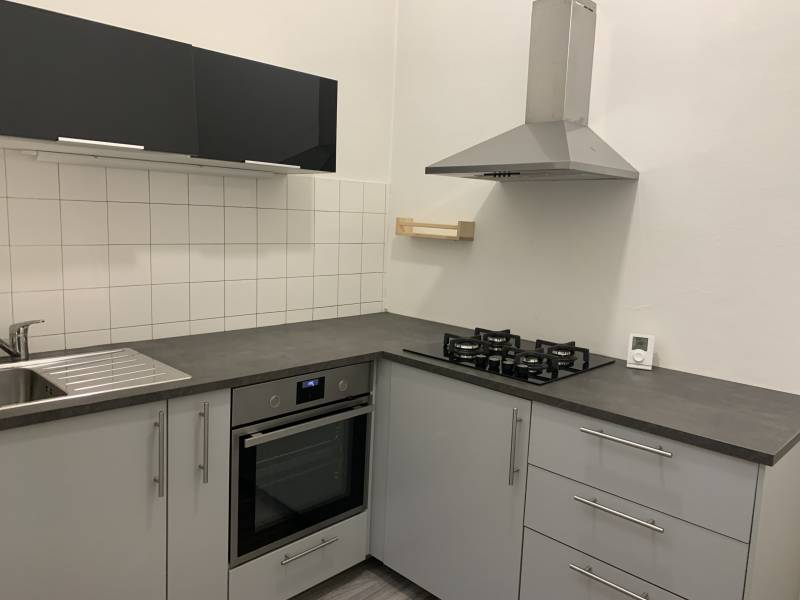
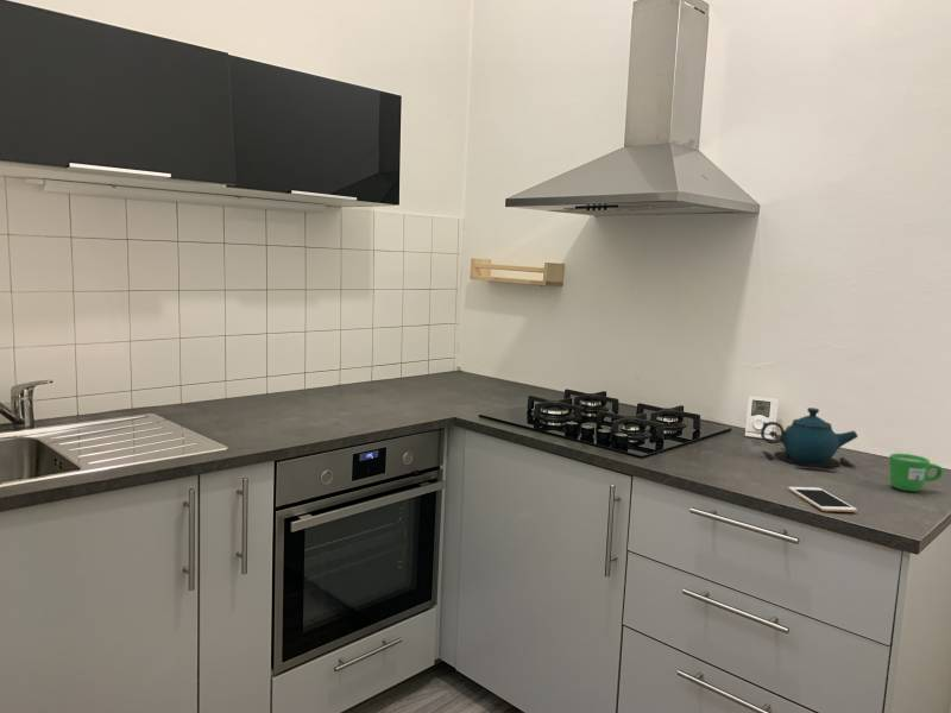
+ cell phone [787,486,858,513]
+ mug [888,453,944,492]
+ teapot [760,406,859,472]
